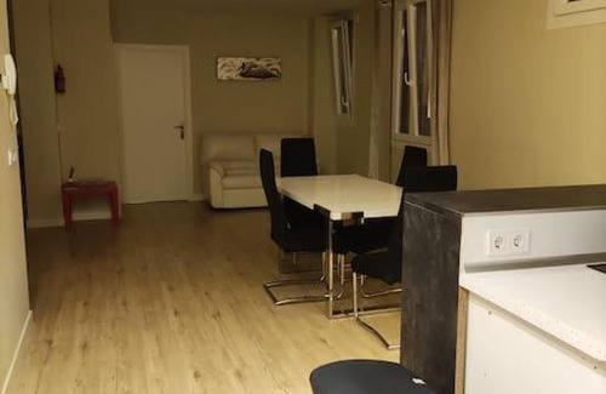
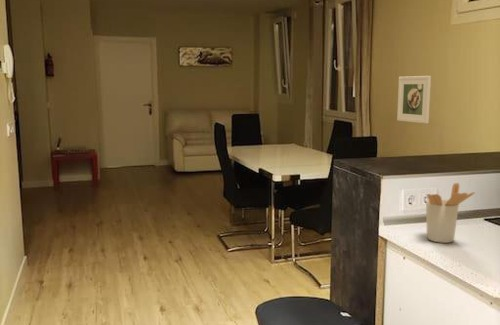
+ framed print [396,75,432,124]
+ utensil holder [425,182,476,244]
